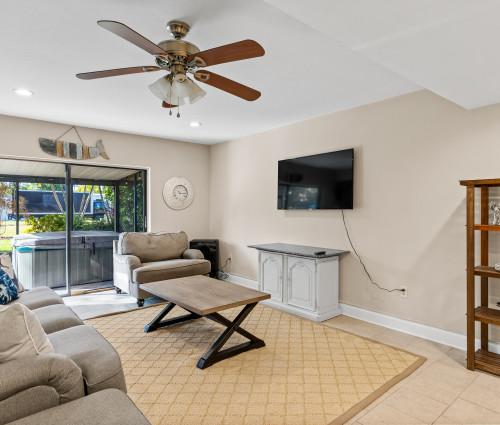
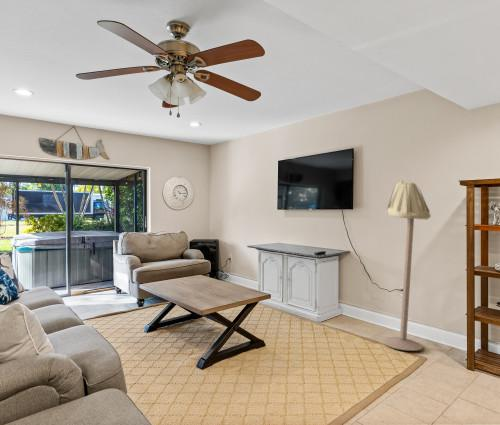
+ floor lamp [383,180,432,352]
